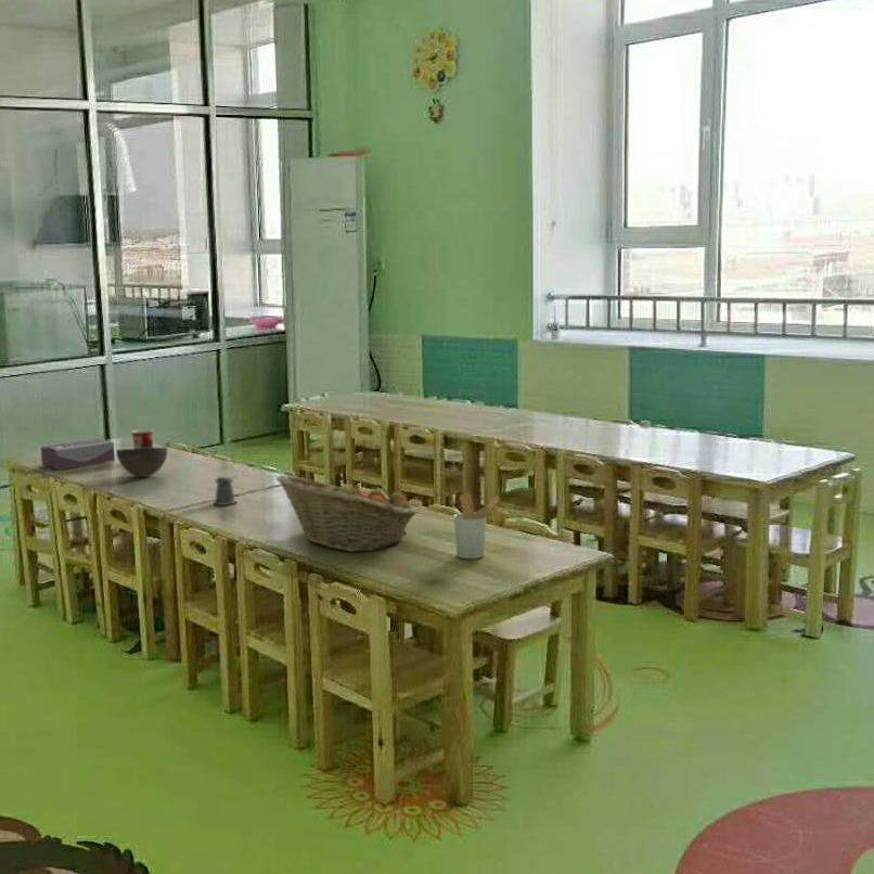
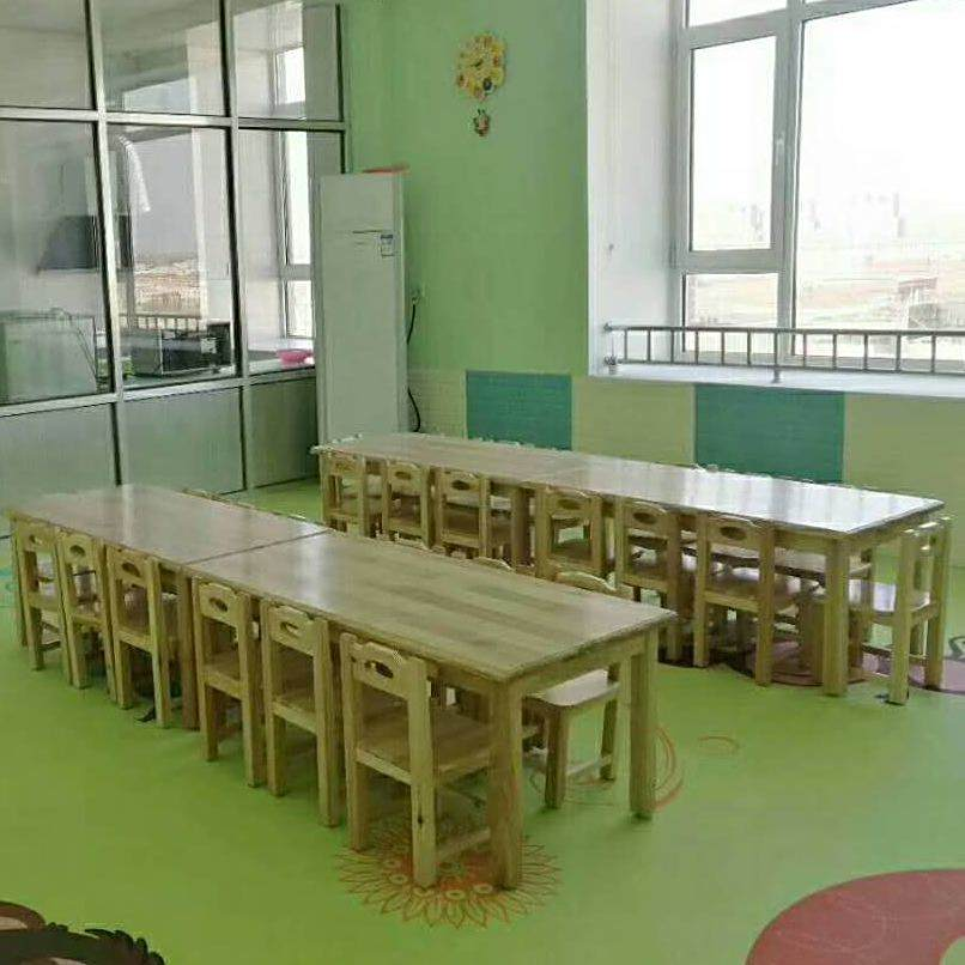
- tissue box [40,438,116,471]
- mug [130,428,154,449]
- pepper shaker [213,475,239,506]
- fruit basket [275,474,419,553]
- utensil holder [453,491,501,560]
- bowl [115,446,168,478]
